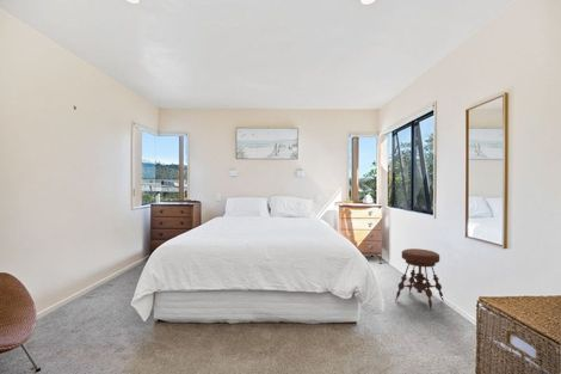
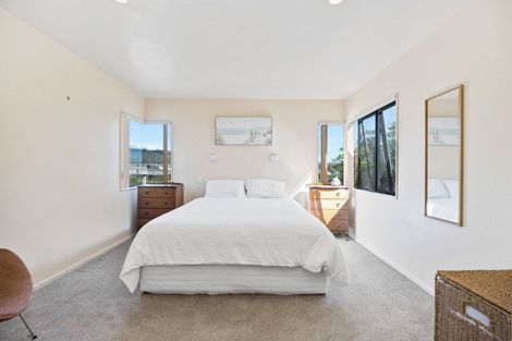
- stool [394,247,444,312]
